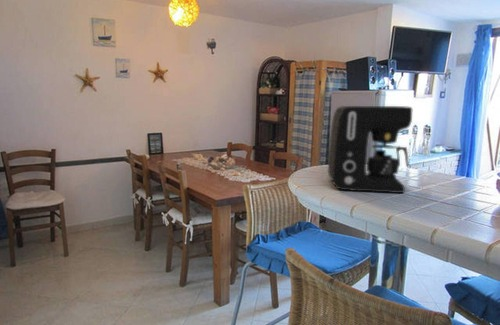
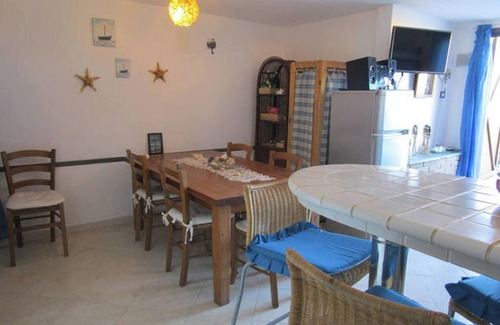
- coffee maker [327,105,413,194]
